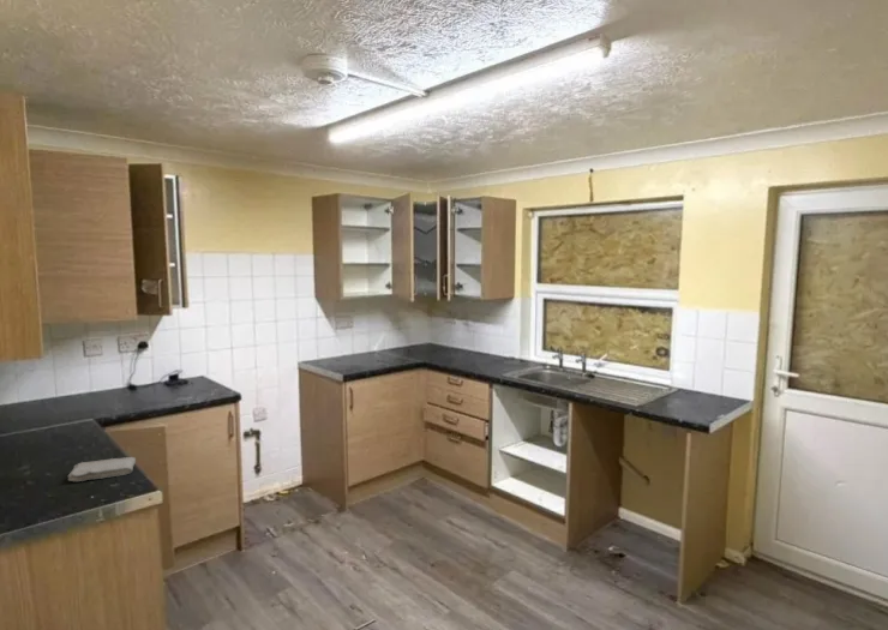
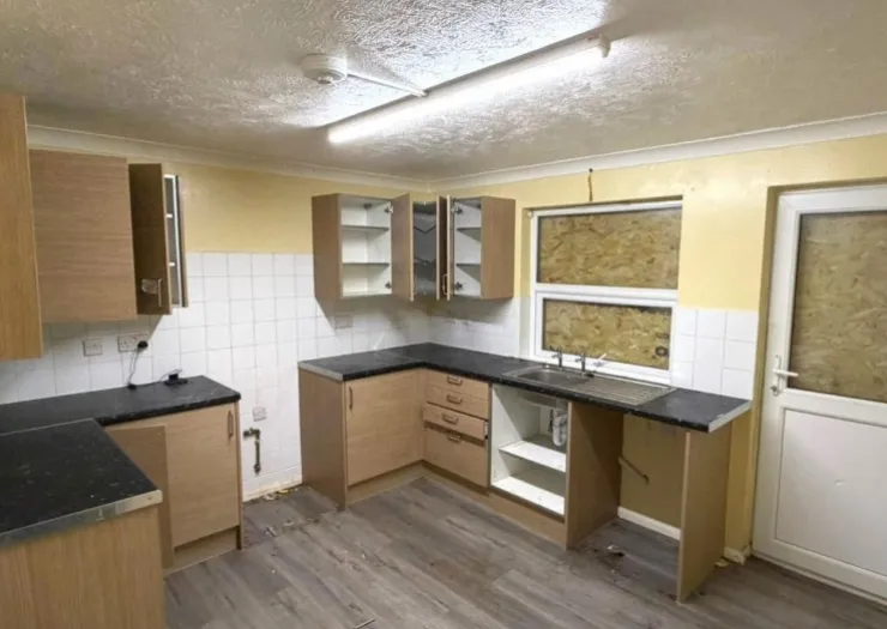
- washcloth [67,456,137,482]
